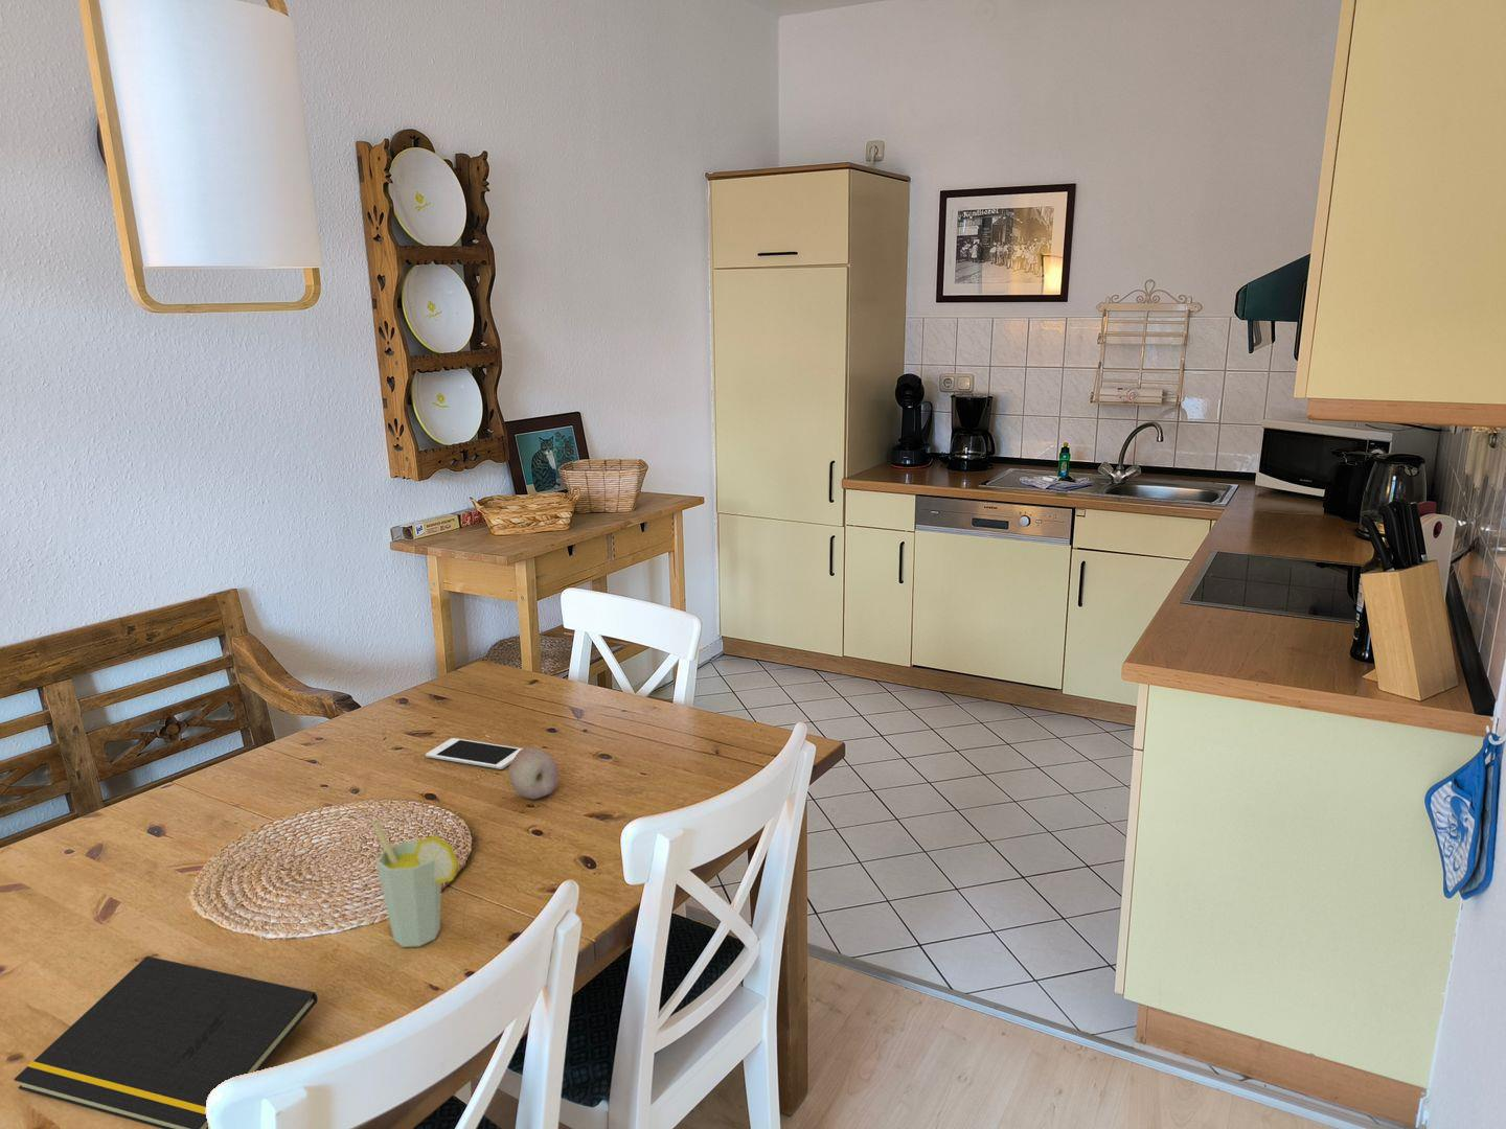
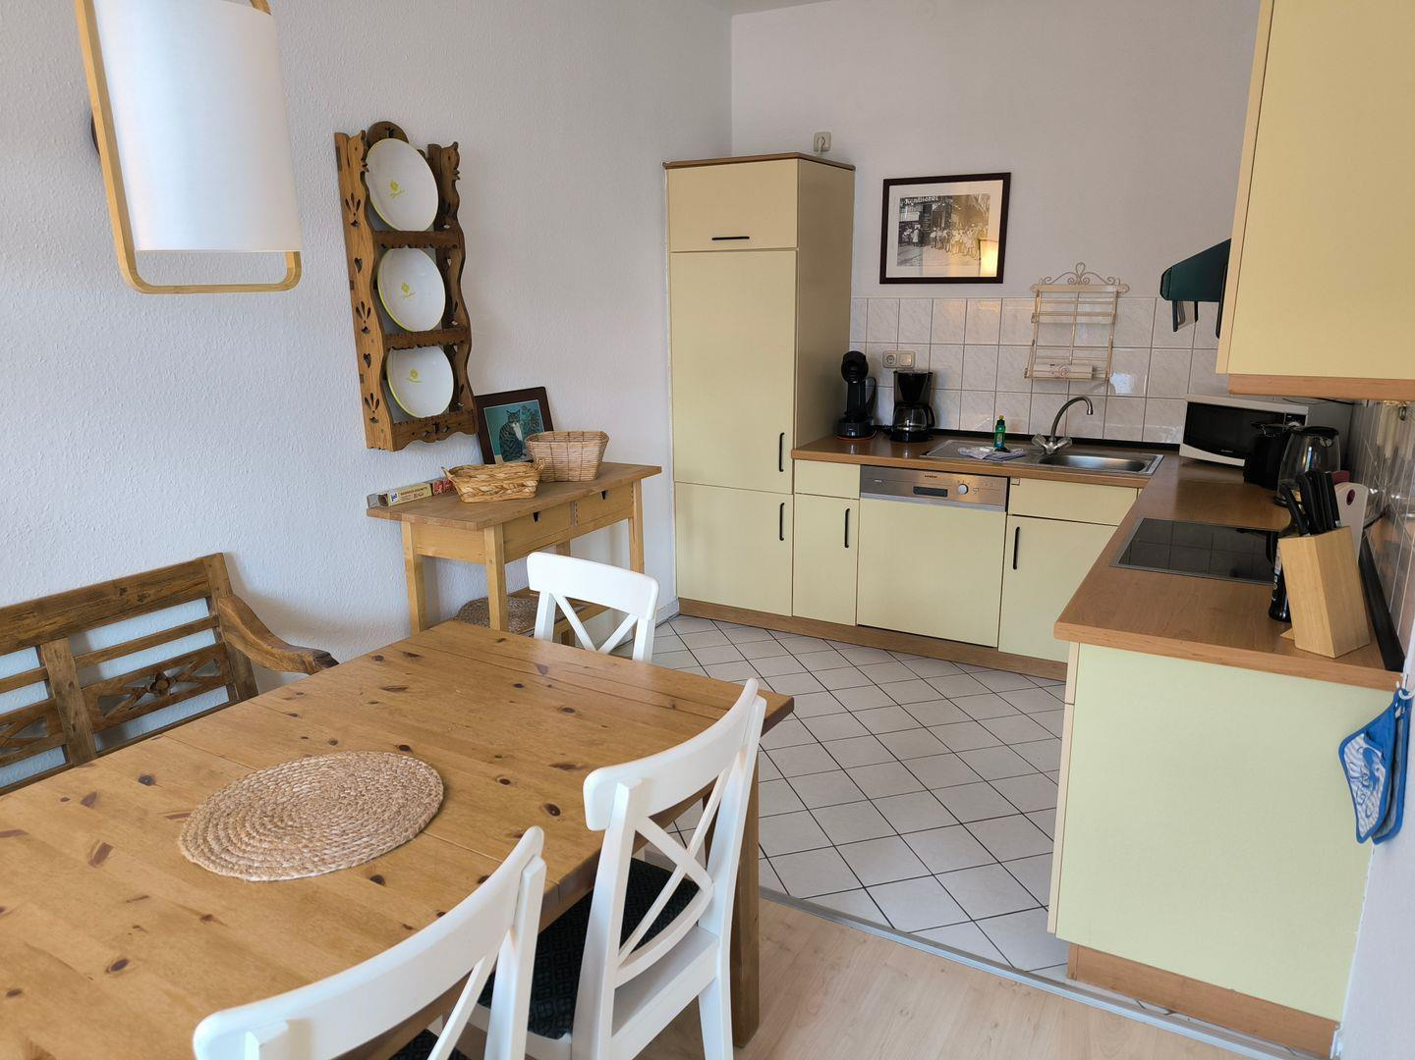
- fruit [508,746,560,799]
- cell phone [425,736,523,771]
- notepad [13,956,319,1129]
- cup [371,819,460,949]
